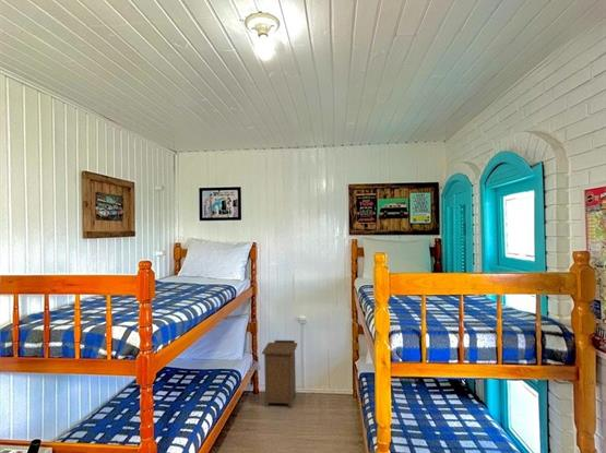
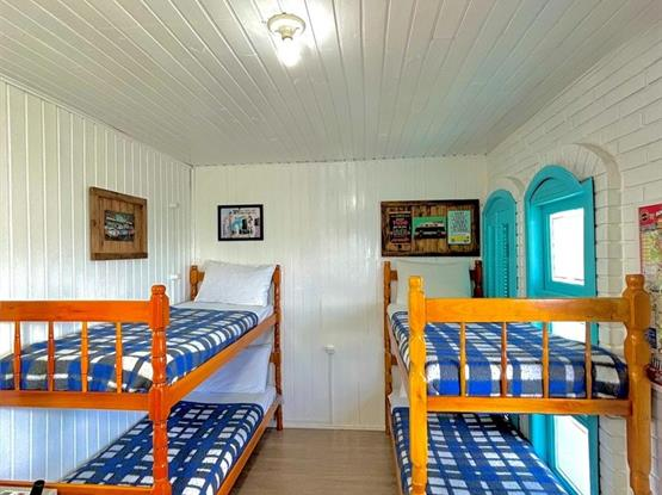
- nightstand [261,339,298,409]
